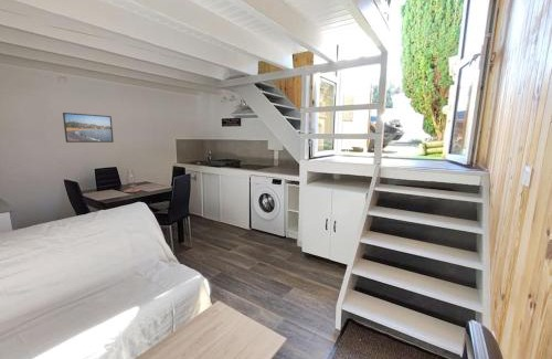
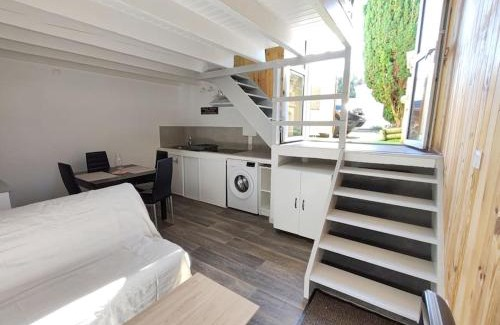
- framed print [62,112,115,144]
